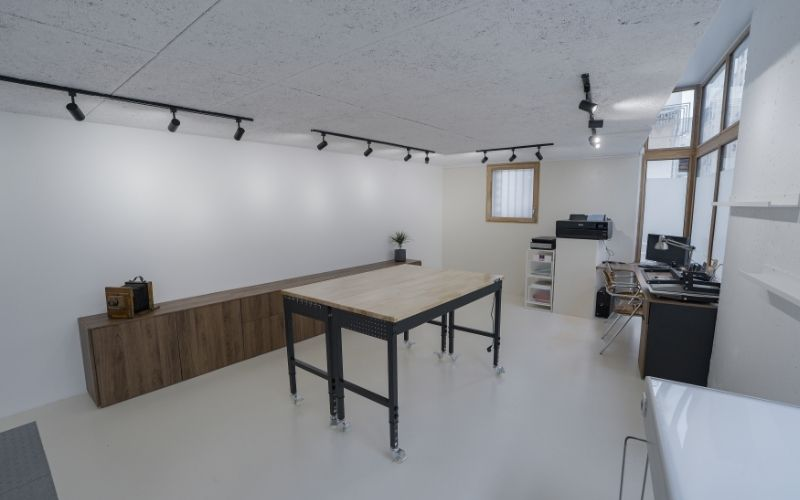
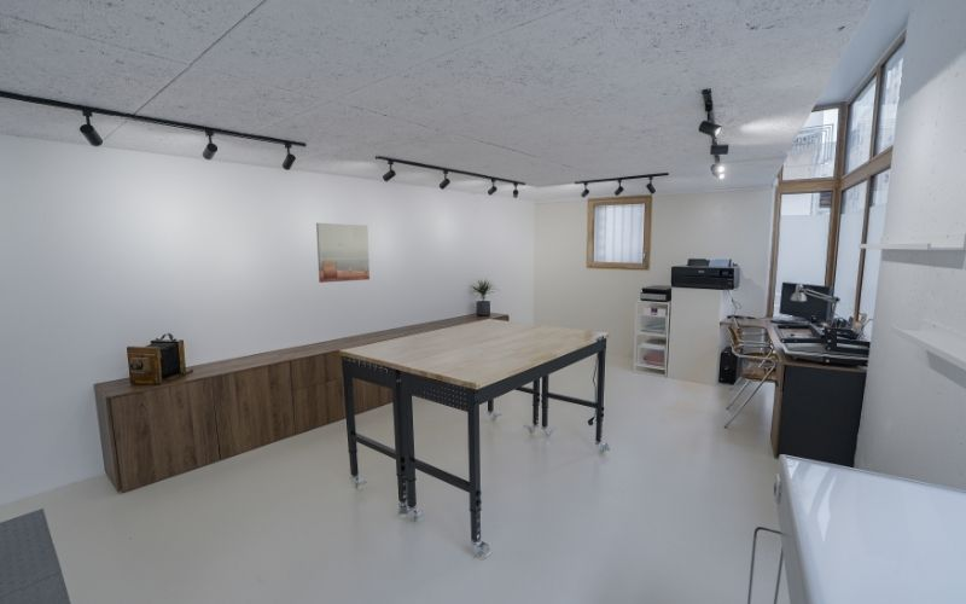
+ wall art [315,222,371,284]
